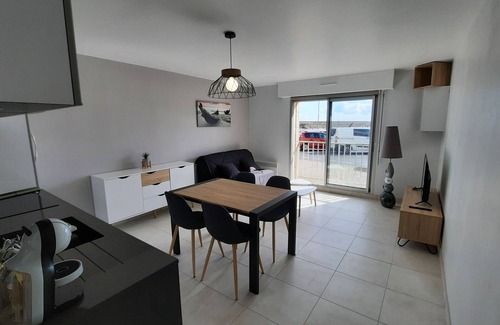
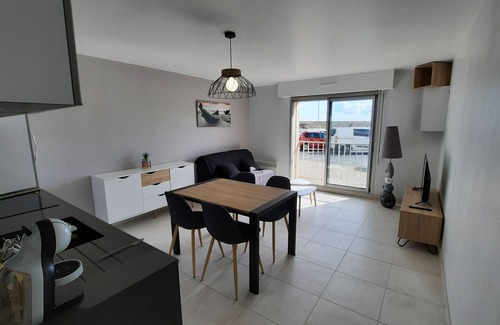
+ spoon [98,237,145,260]
